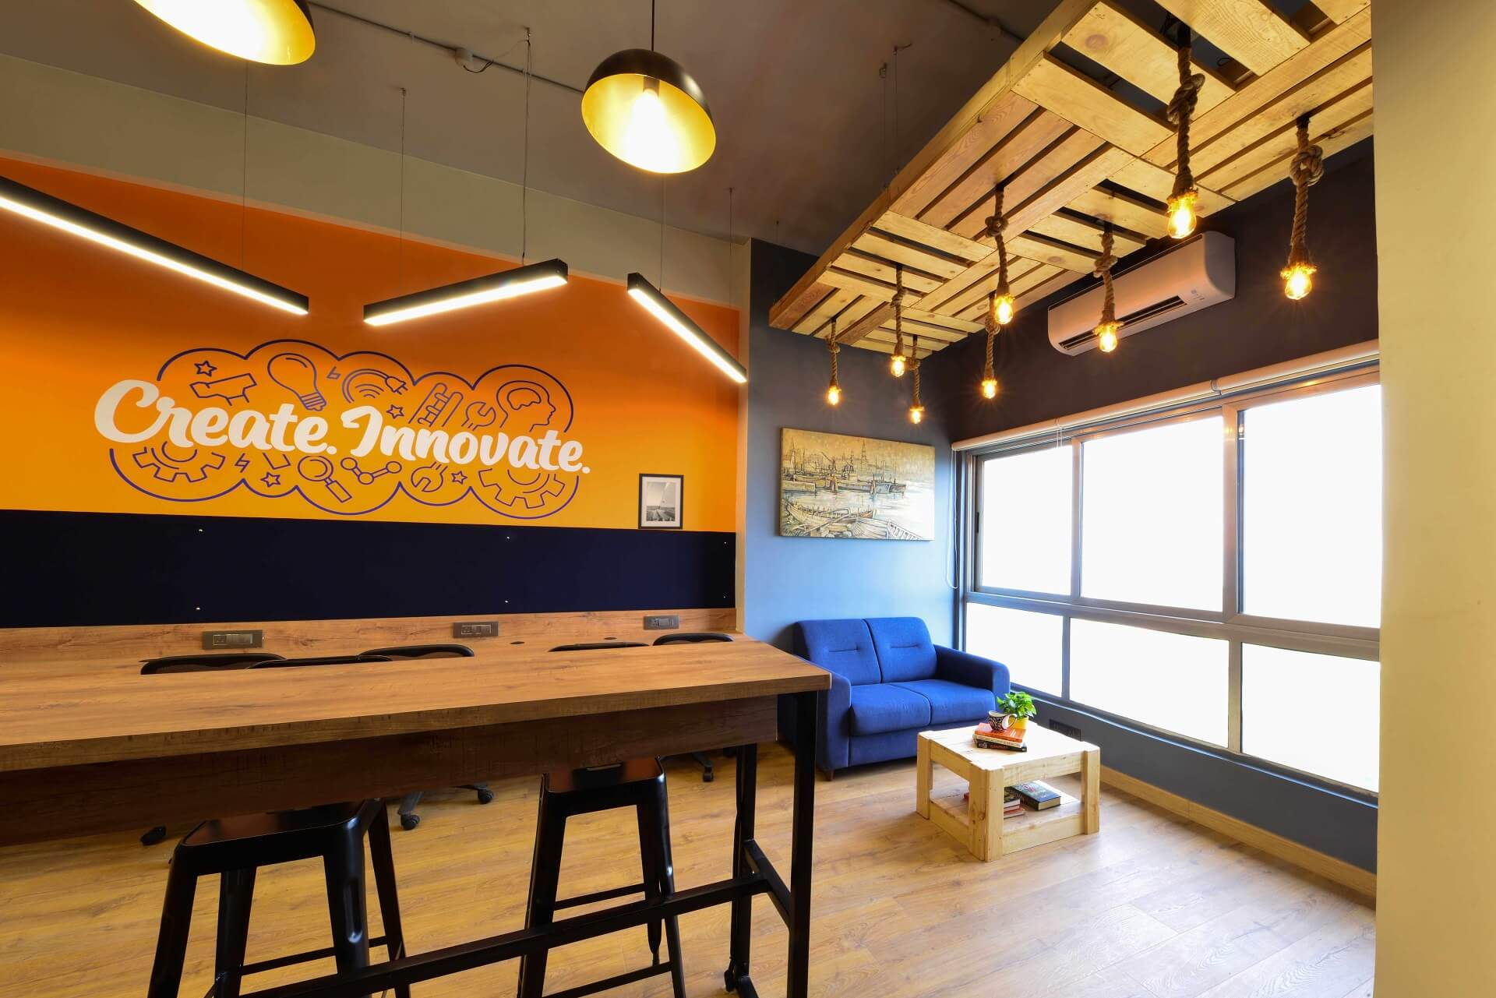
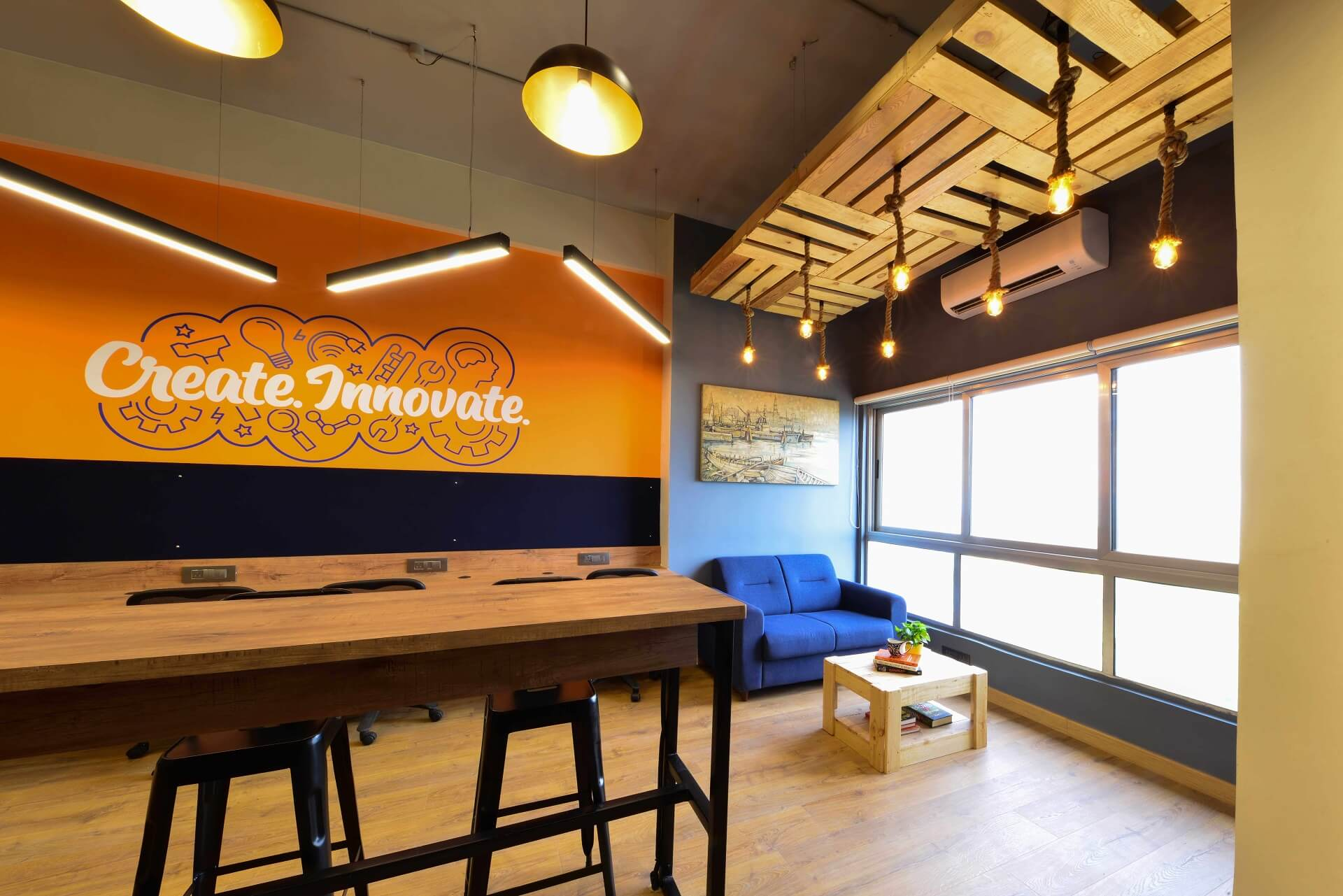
- wall art [637,472,685,530]
